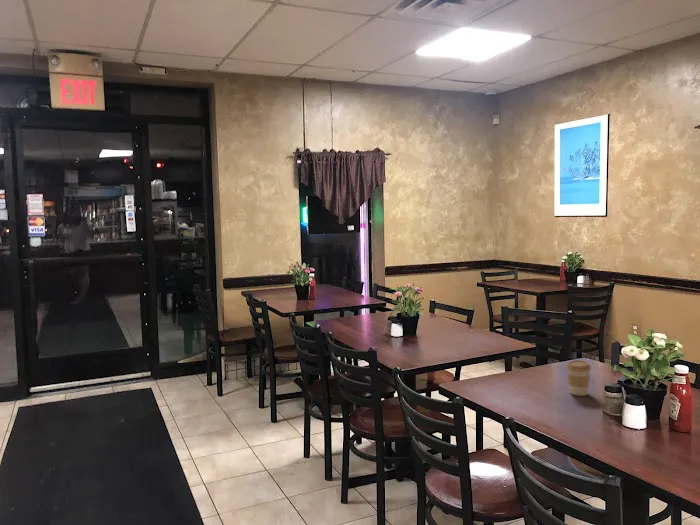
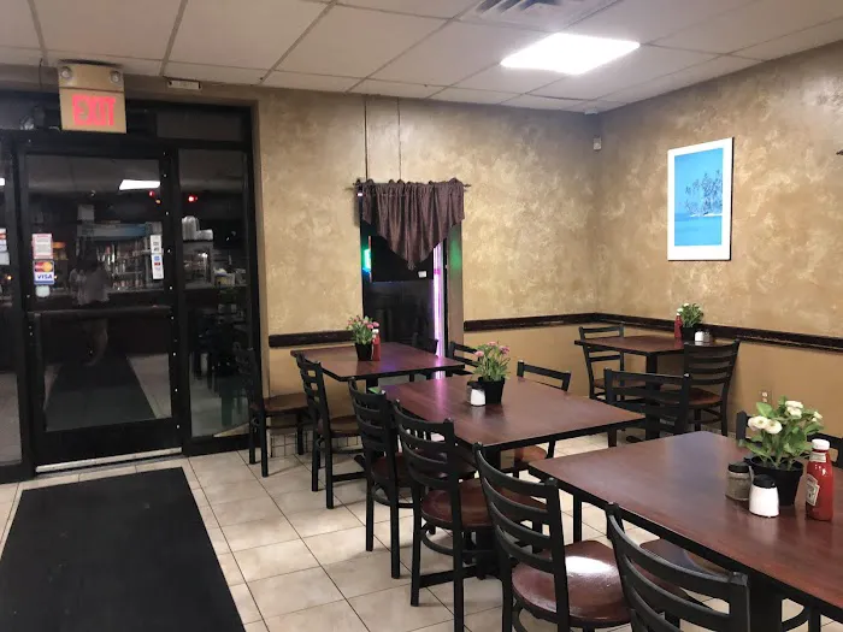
- coffee cup [566,359,592,397]
